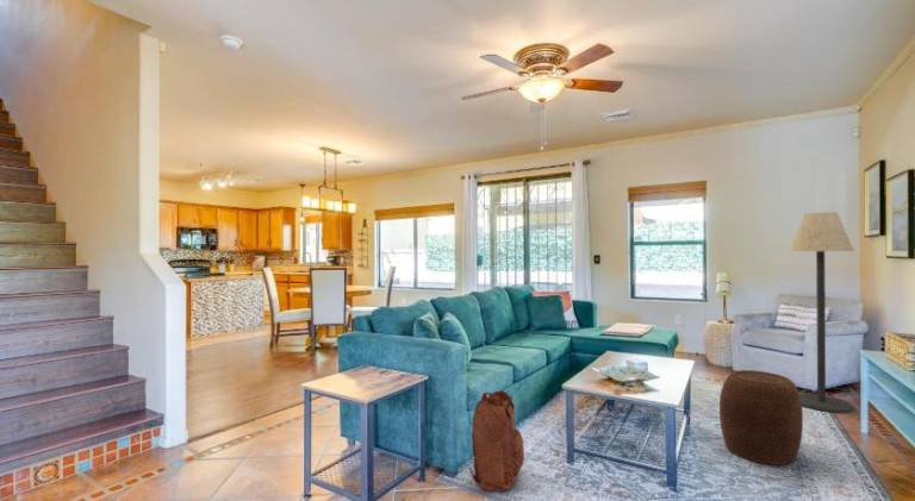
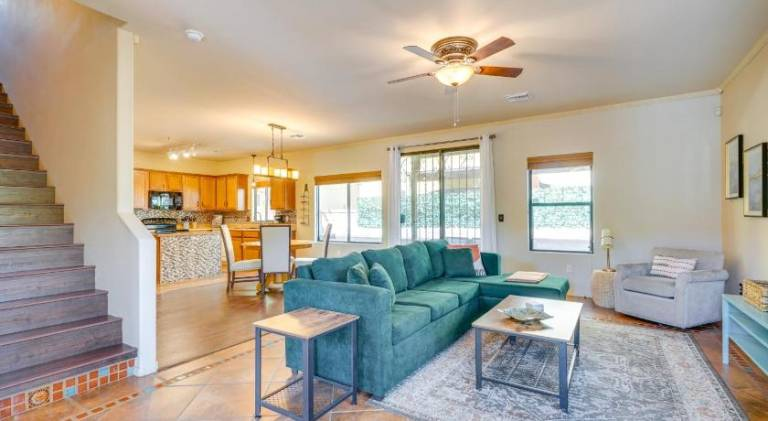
- floor lamp [789,211,855,414]
- backpack [468,389,525,493]
- stool [718,369,804,466]
